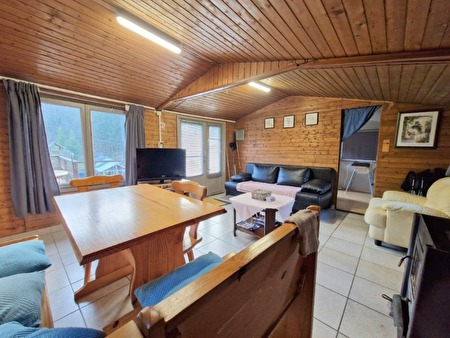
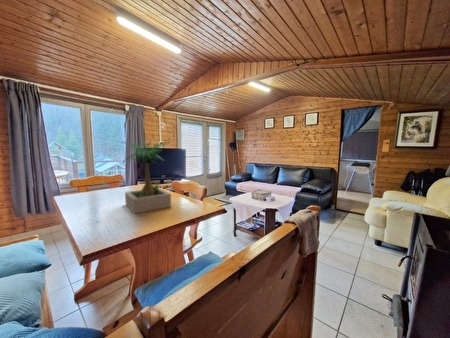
+ potted plant [121,139,172,215]
